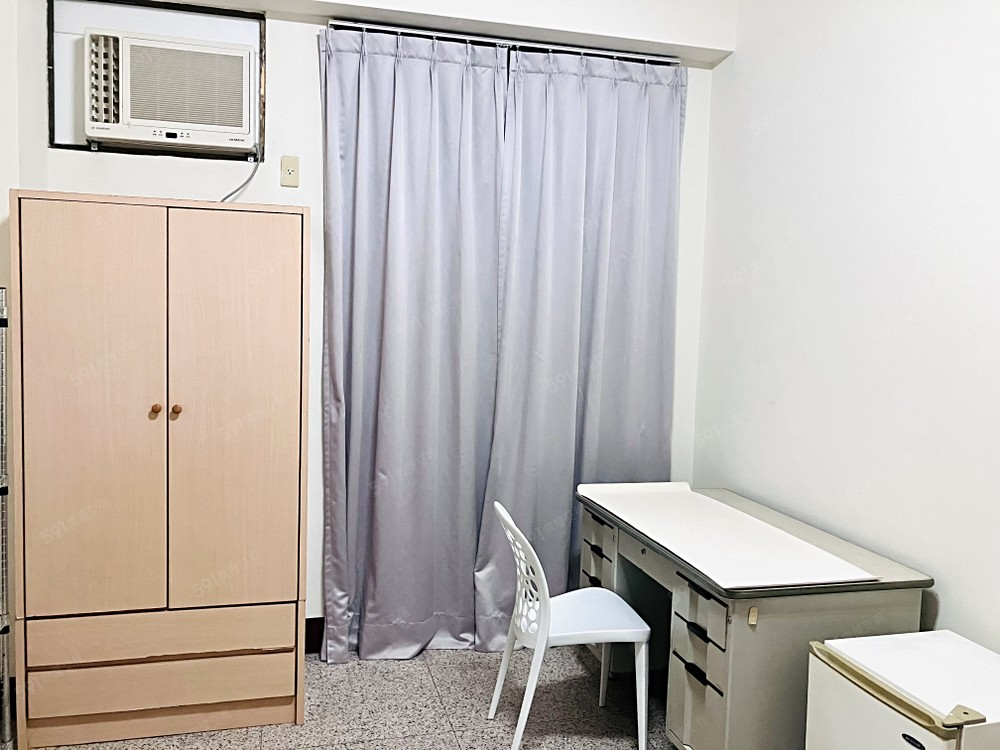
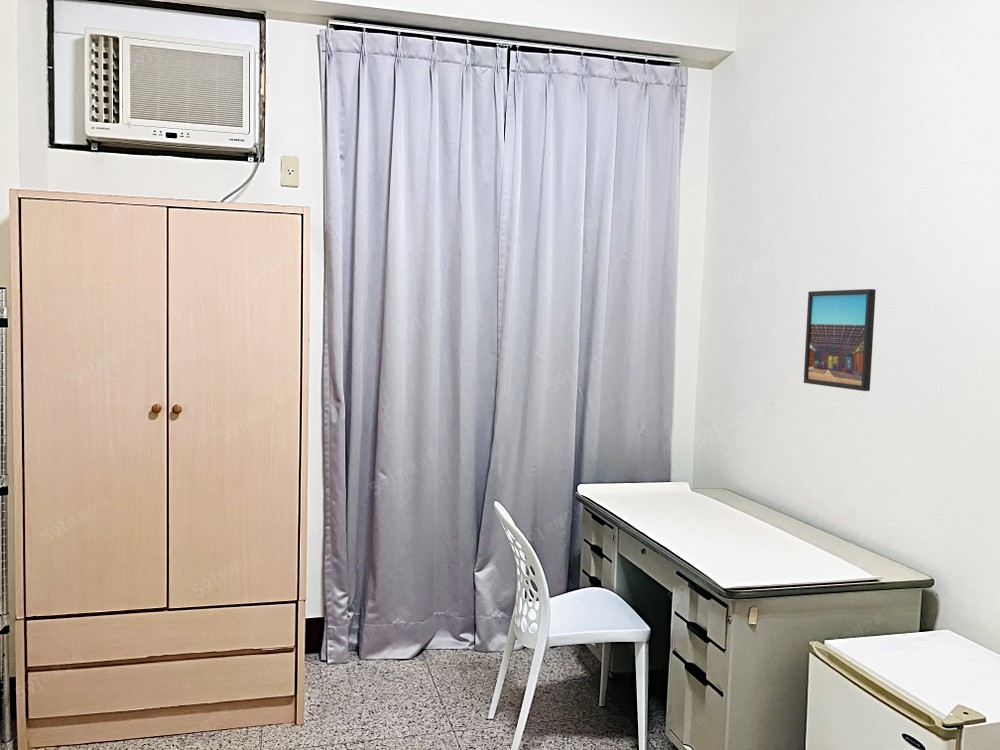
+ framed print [803,288,877,392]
